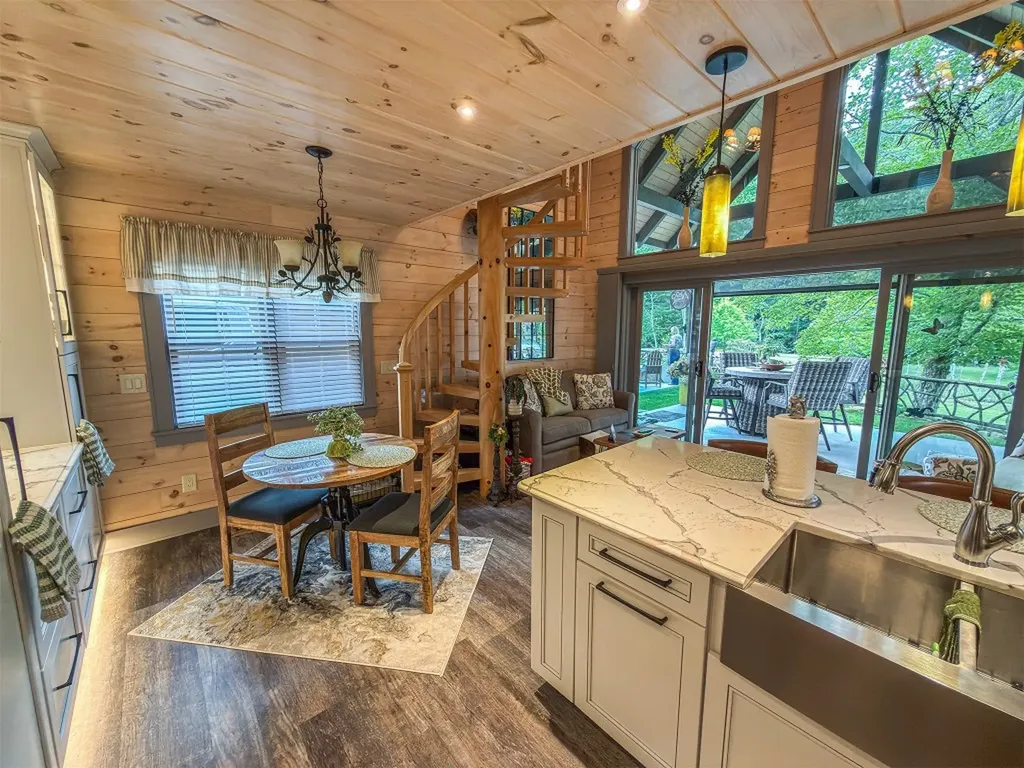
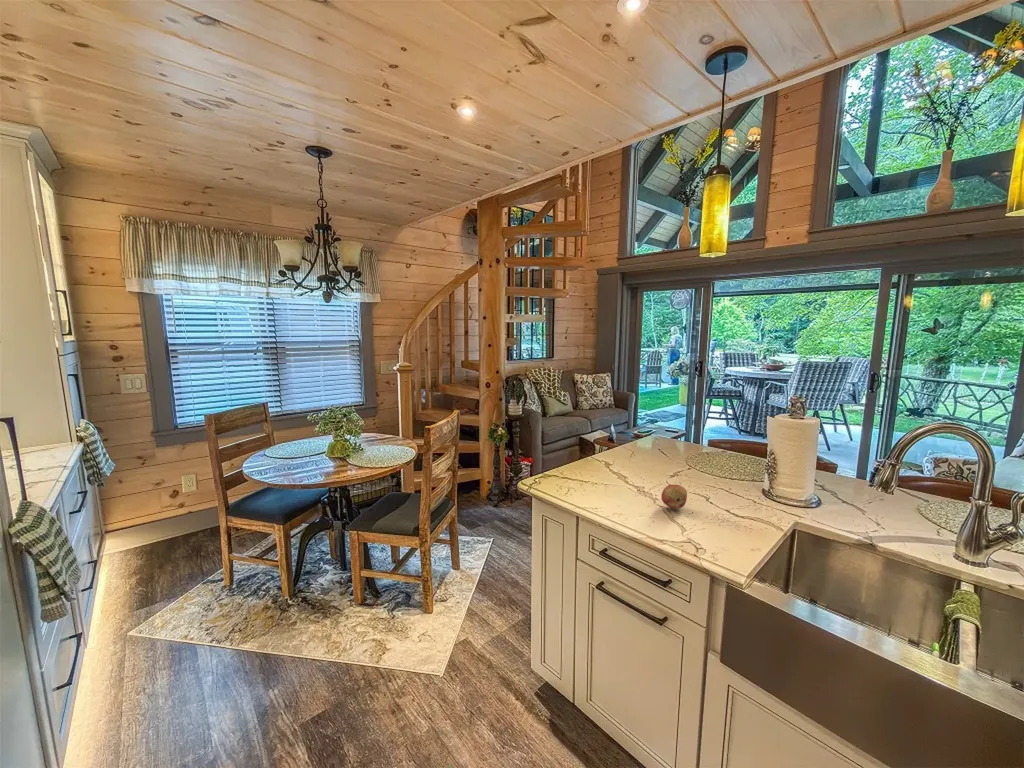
+ fruit [660,484,688,510]
